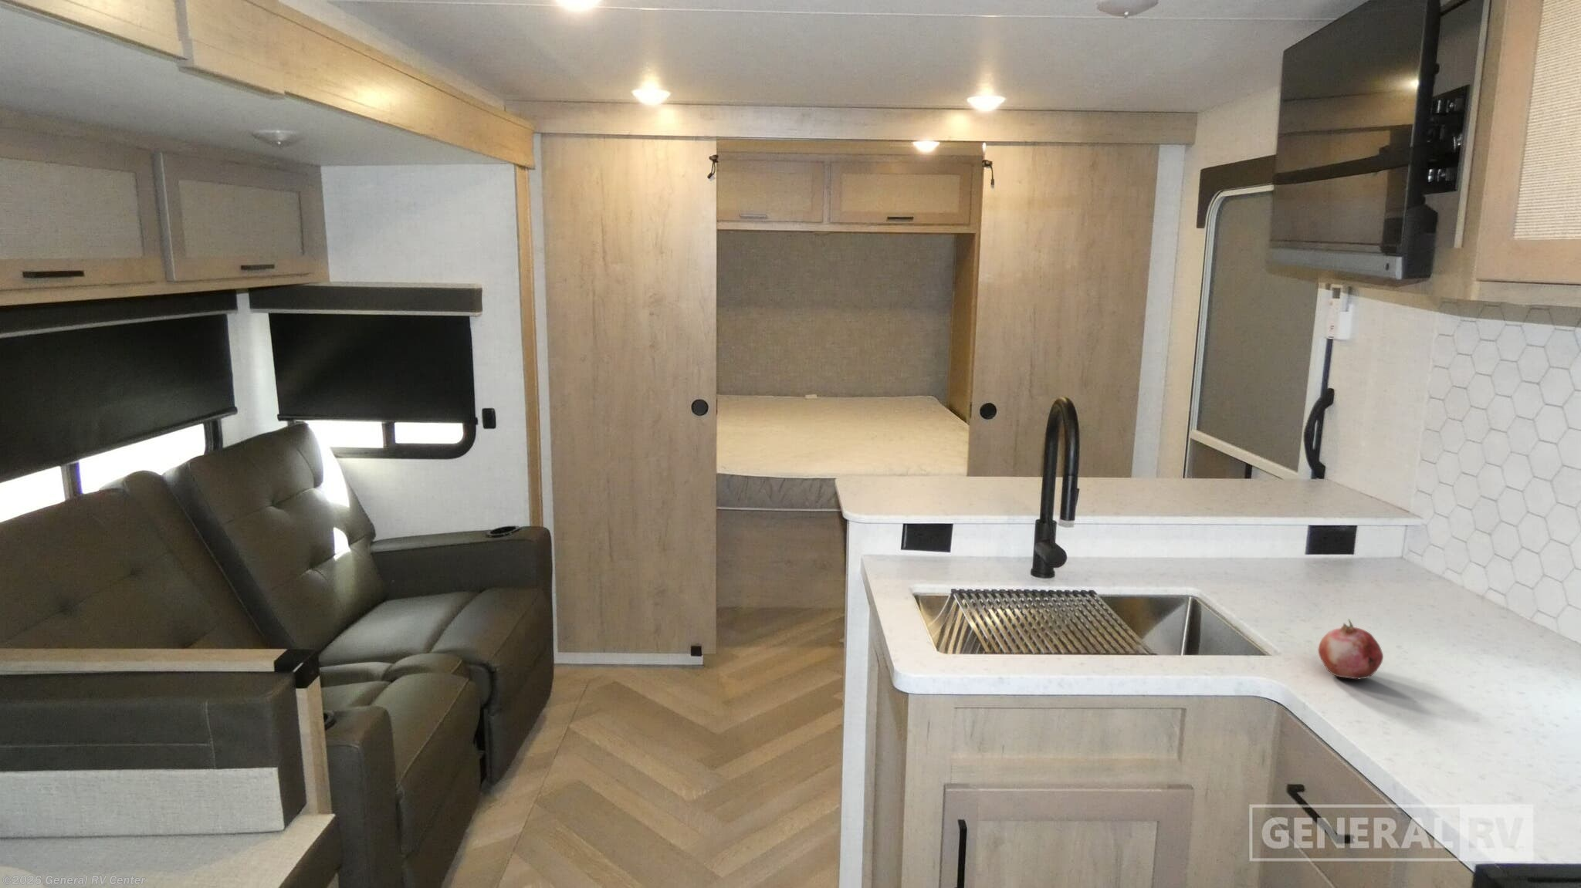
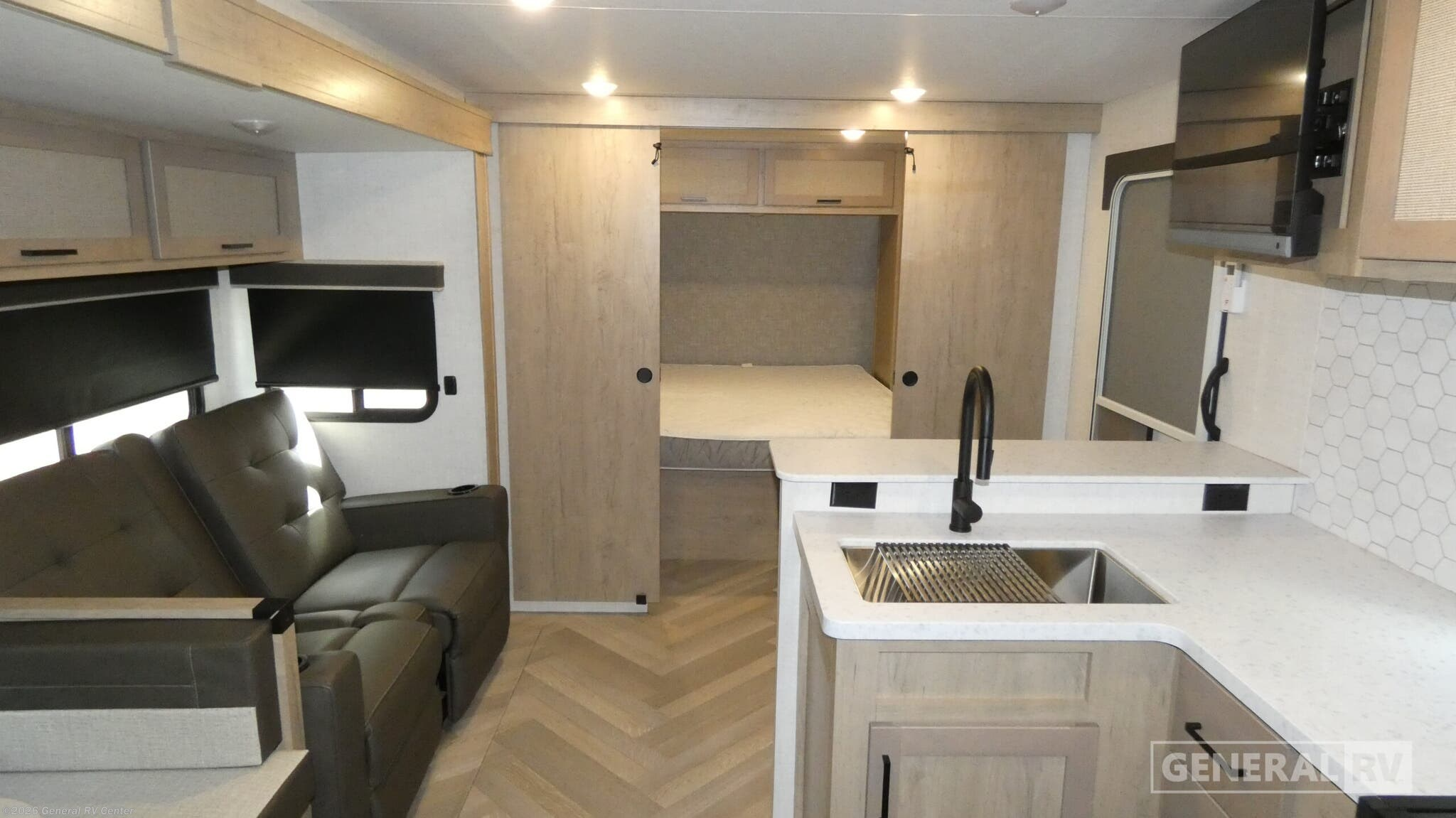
- fruit [1317,619,1384,680]
